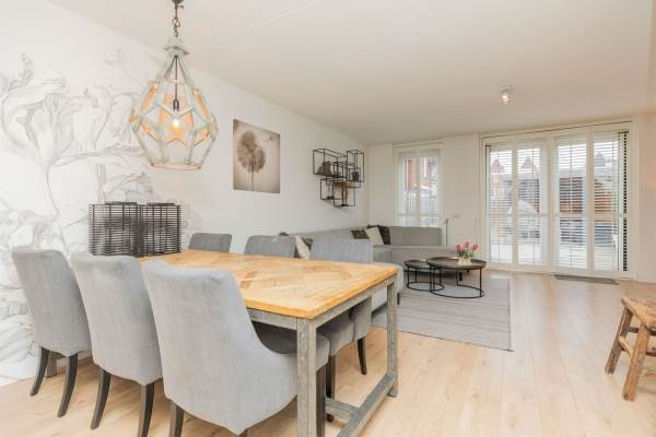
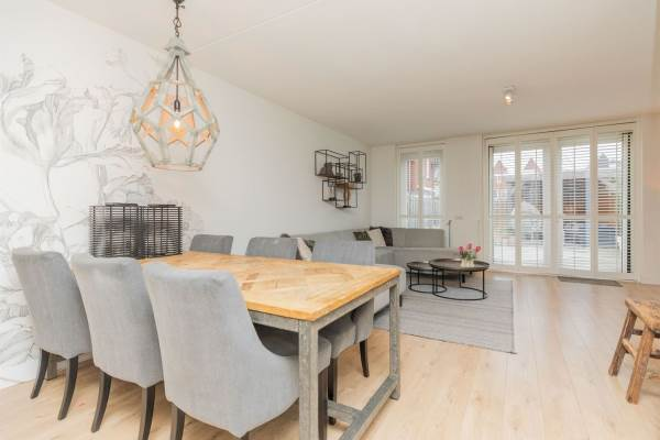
- wall art [232,118,281,194]
